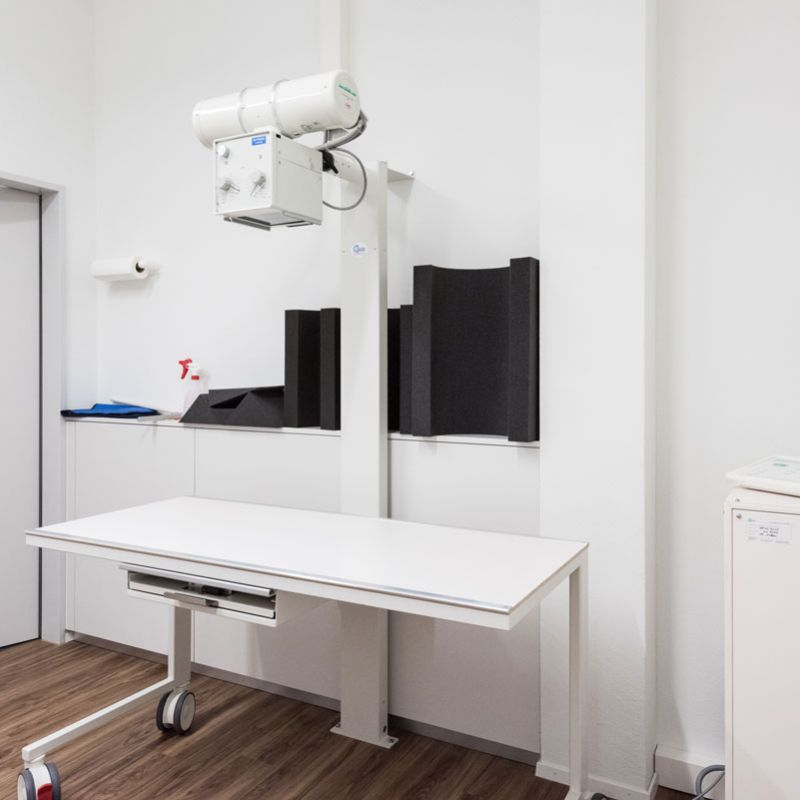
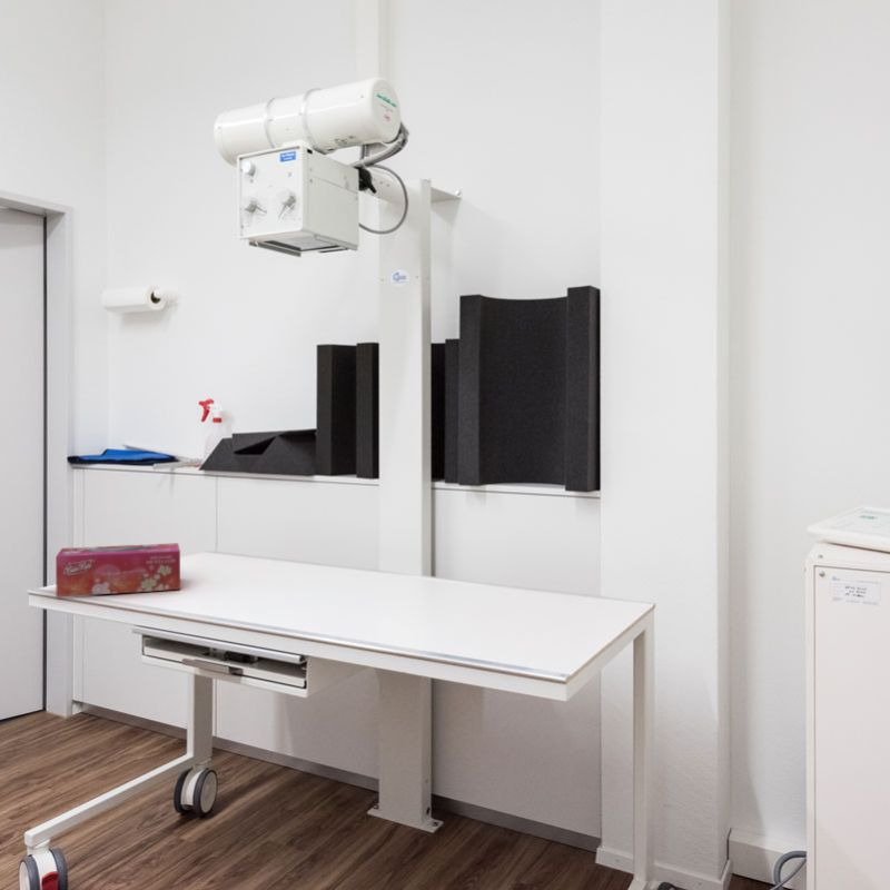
+ tissue box [55,542,181,599]
